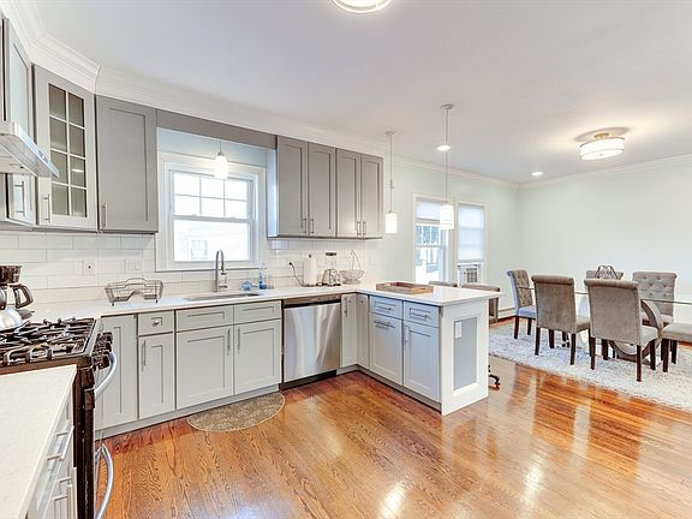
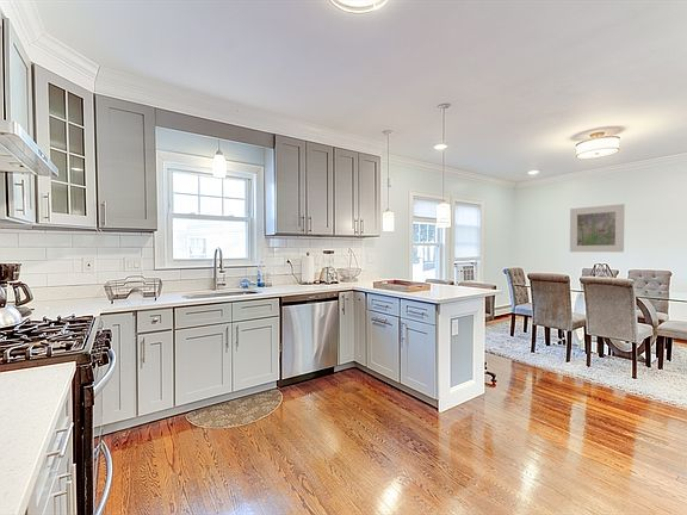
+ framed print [569,203,626,253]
